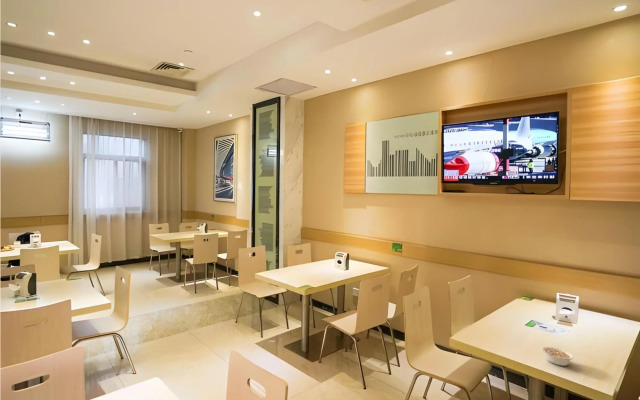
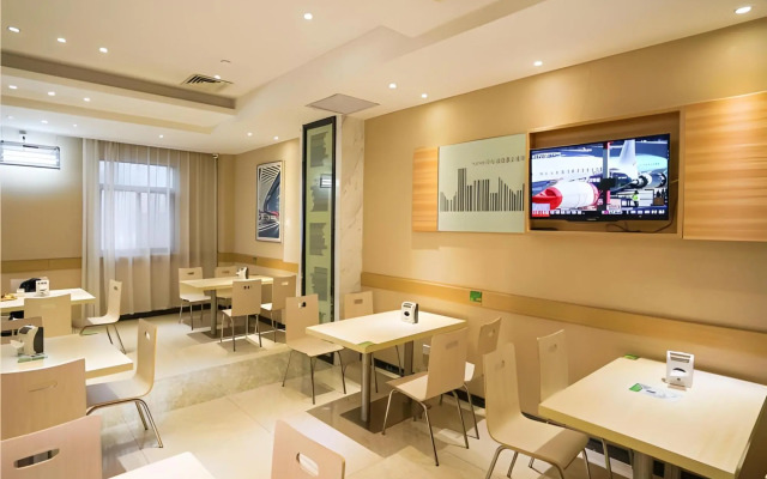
- legume [541,346,575,367]
